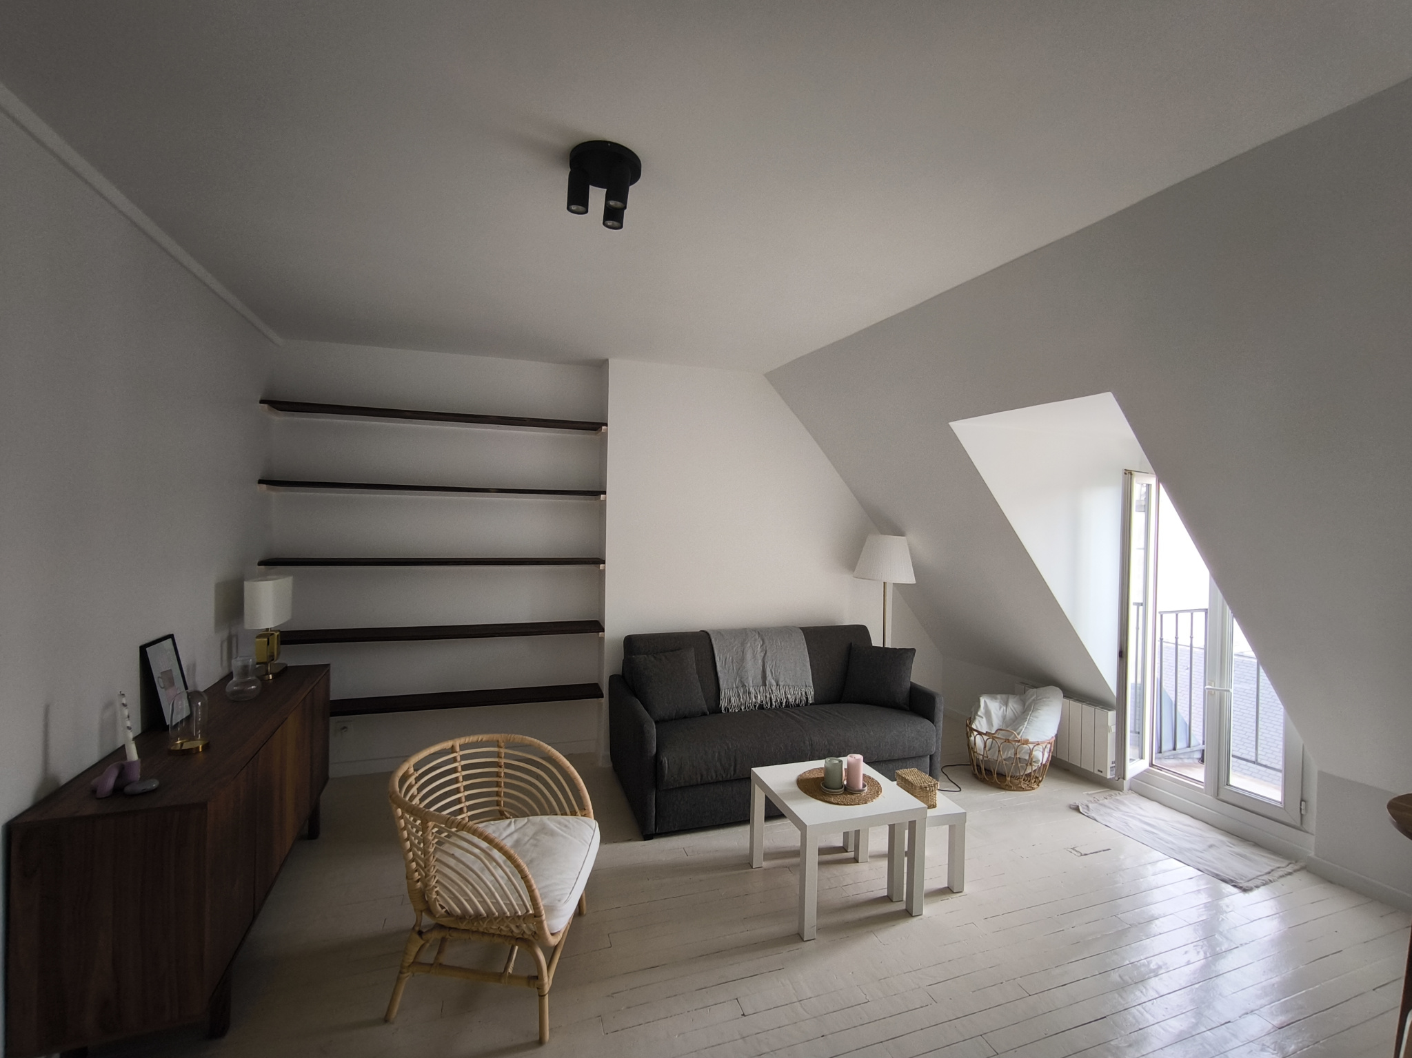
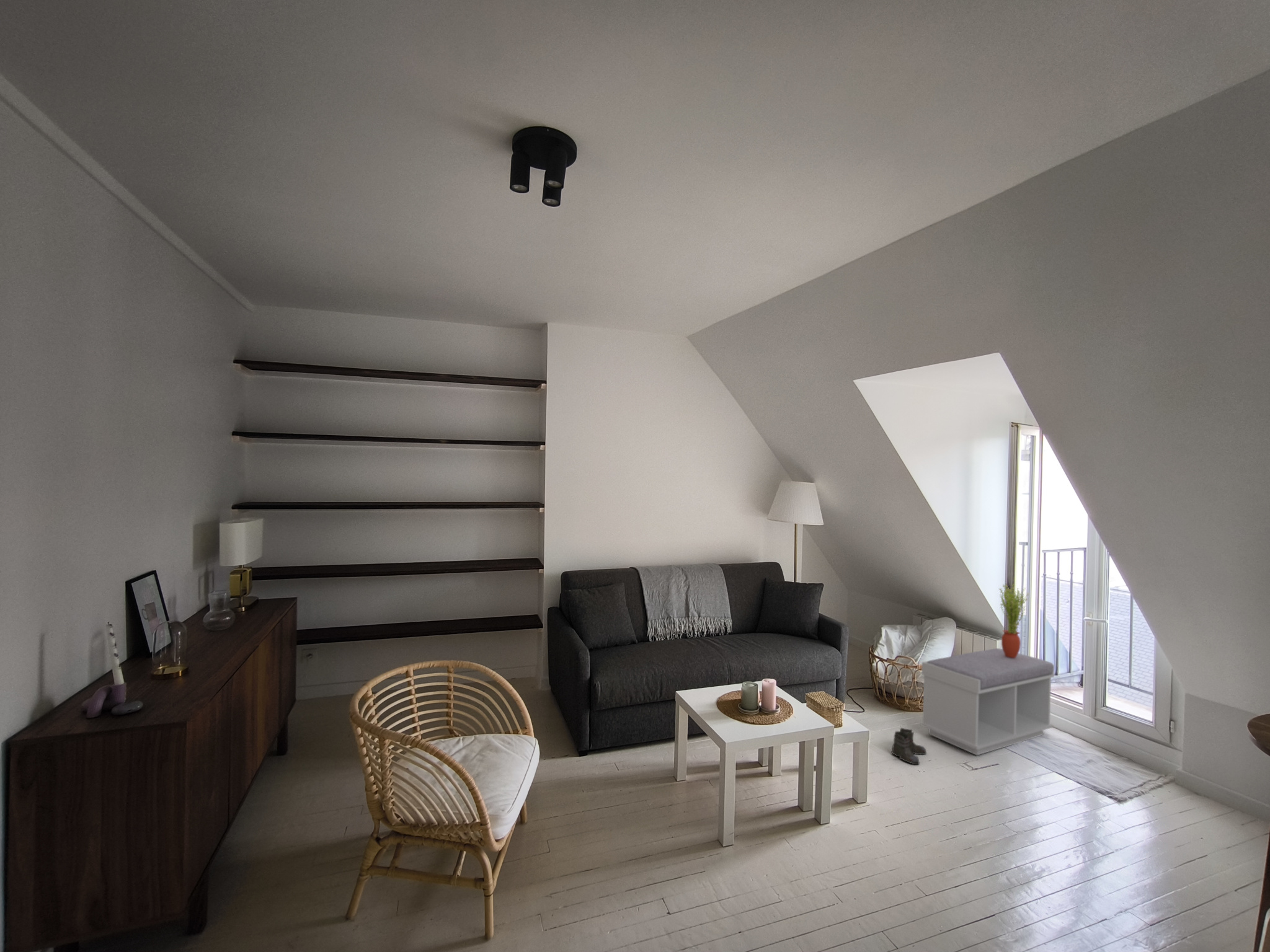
+ bench [920,648,1055,756]
+ potted plant [998,583,1029,658]
+ boots [891,728,927,765]
